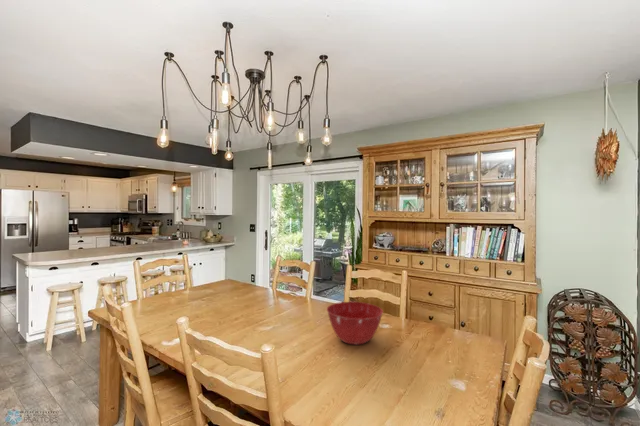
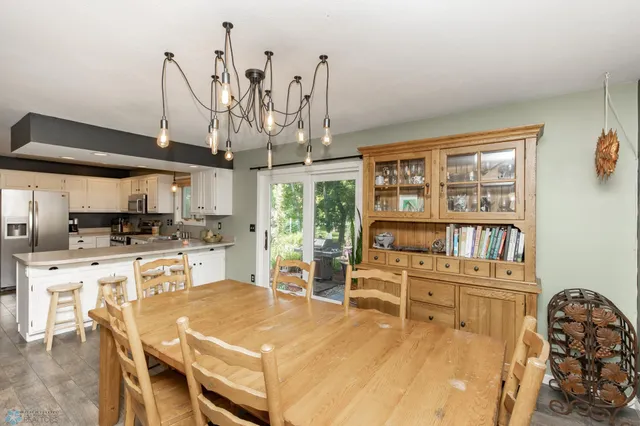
- mixing bowl [326,301,384,346]
